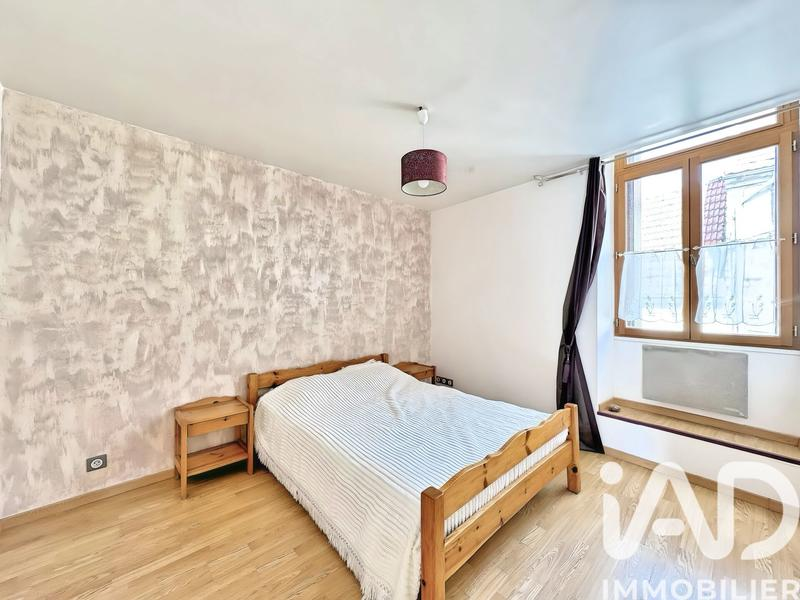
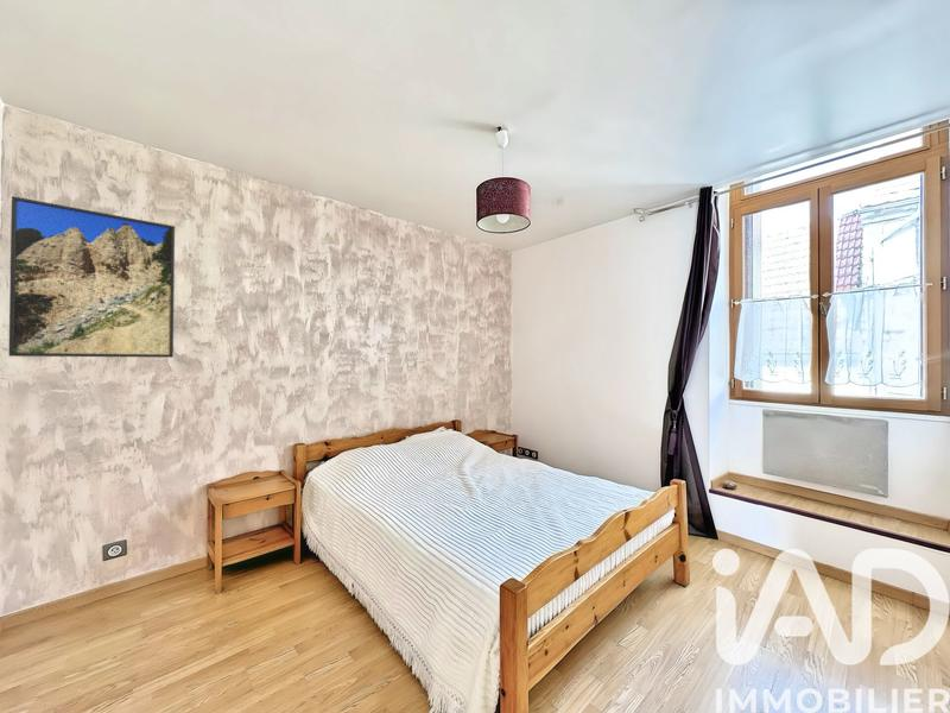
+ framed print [8,195,176,359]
